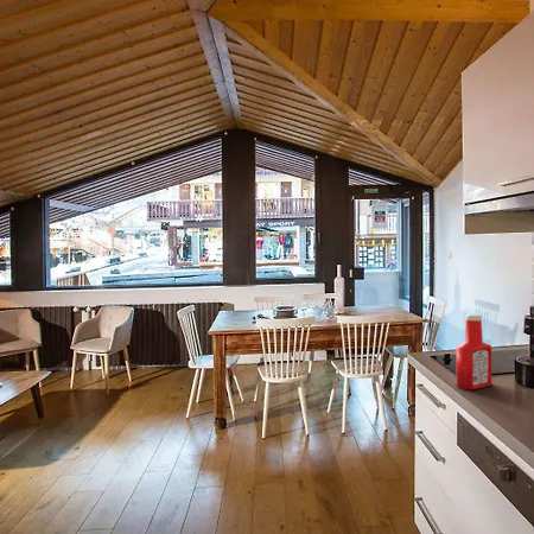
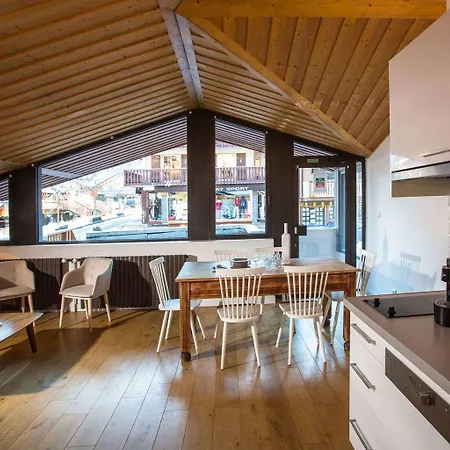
- soap bottle [454,313,492,390]
